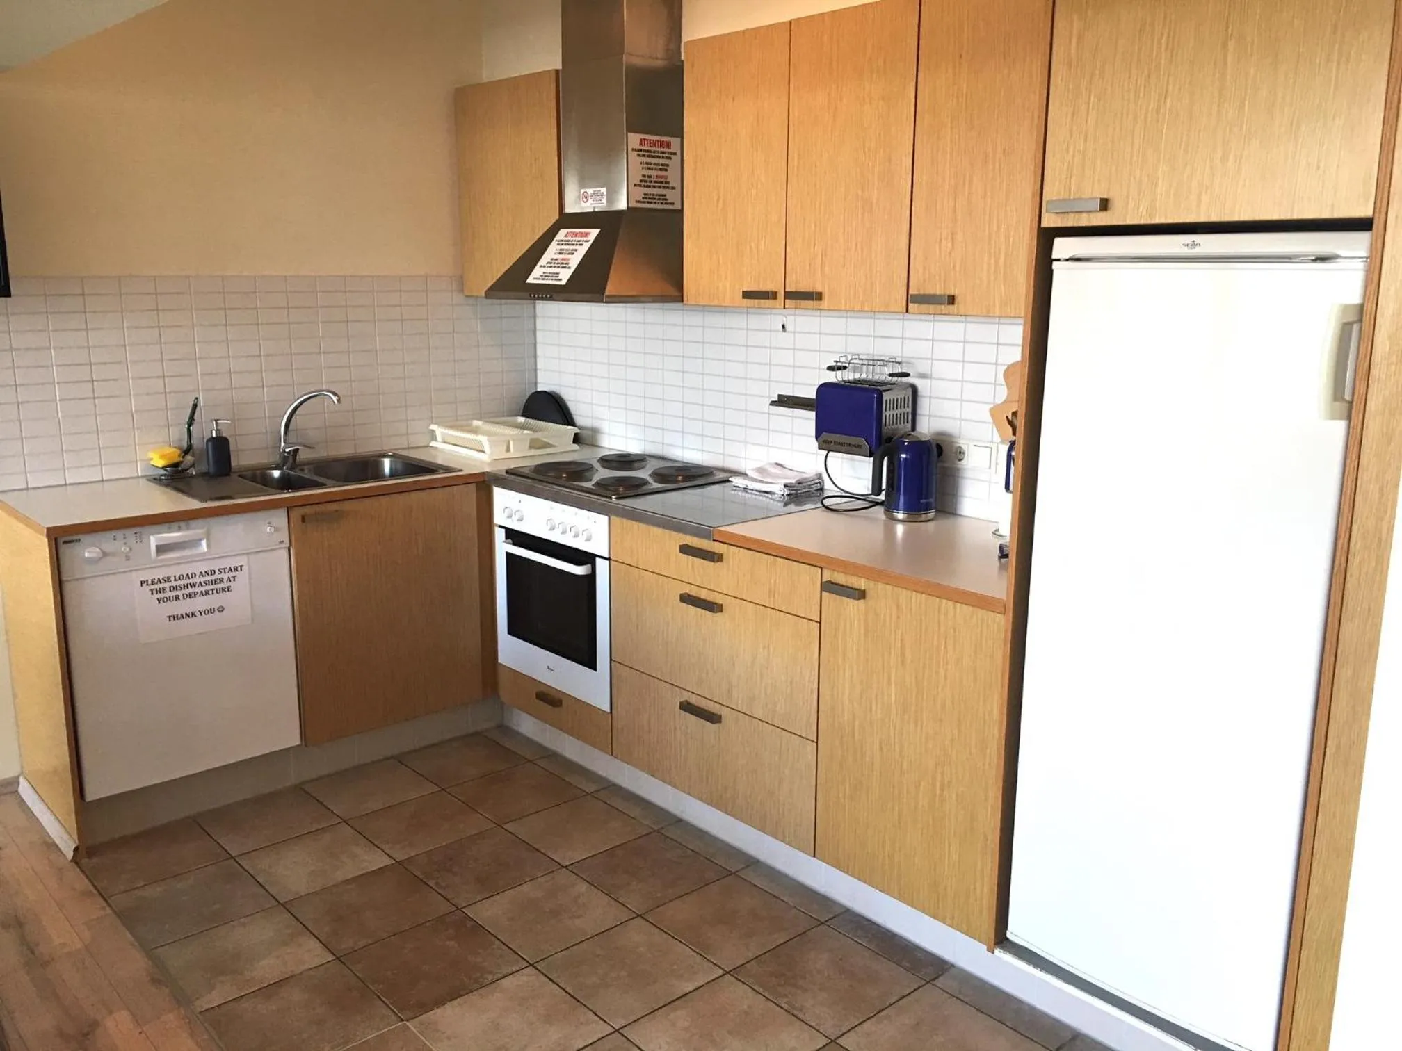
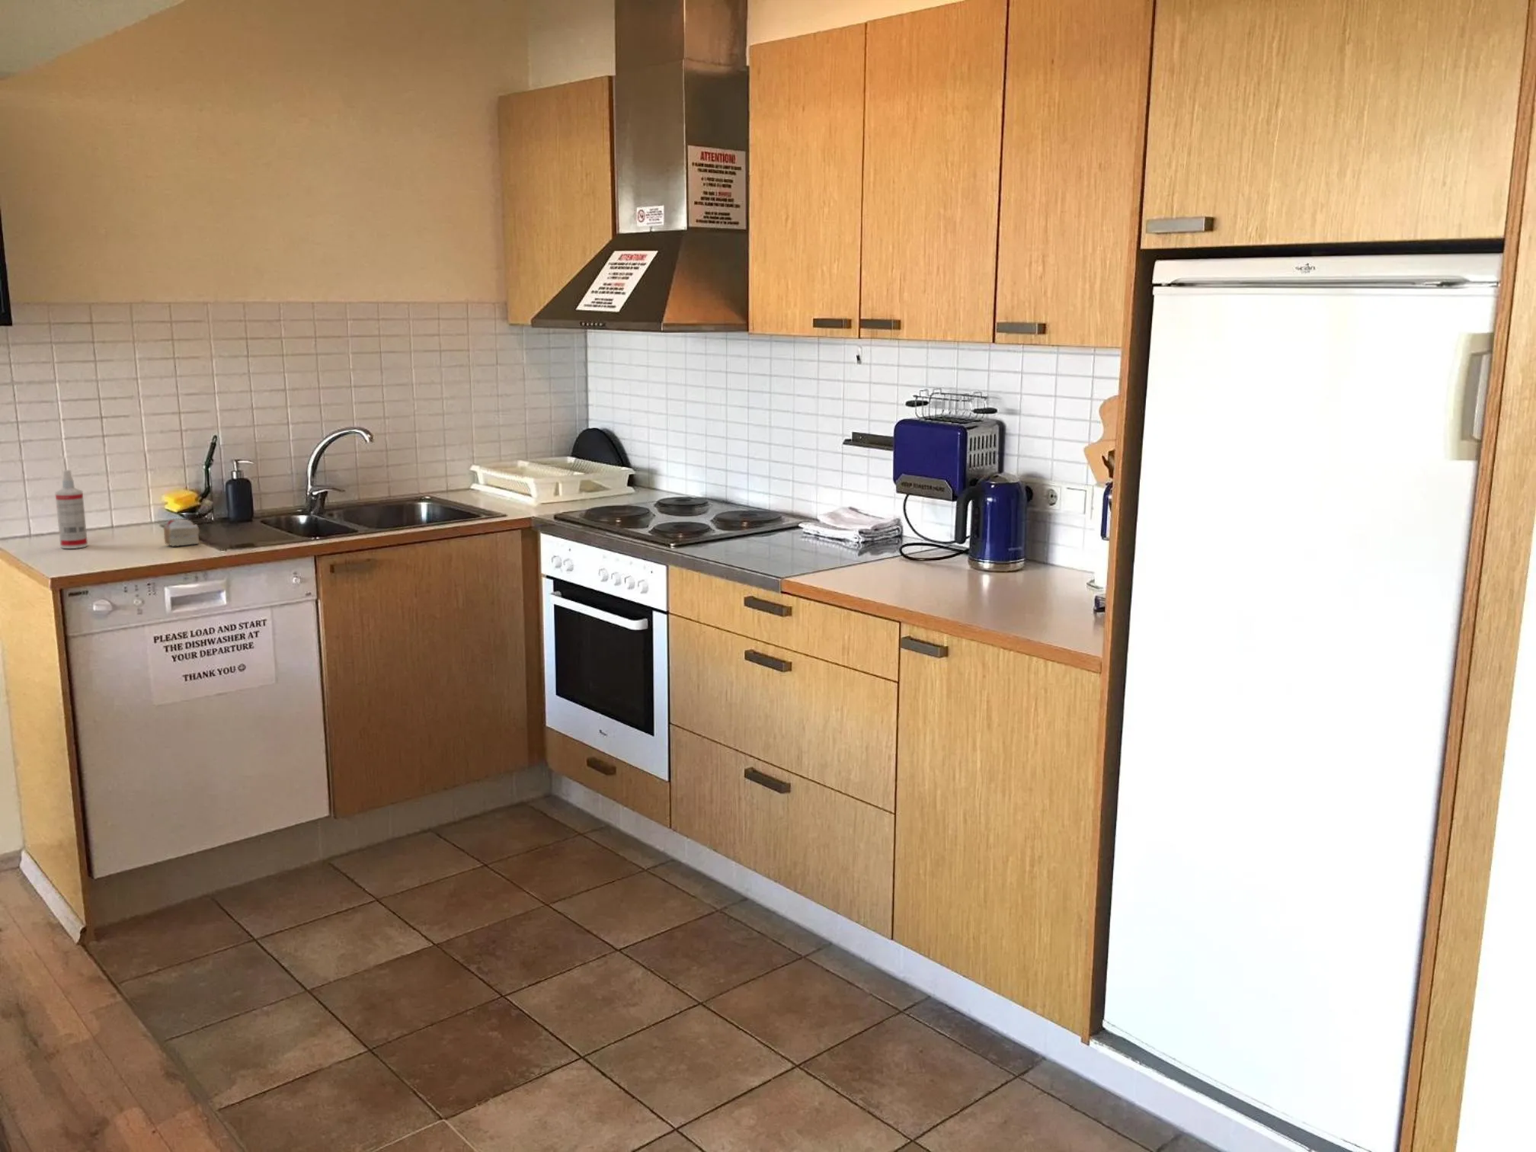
+ spray bottle [54,470,88,549]
+ cake slice [163,518,201,547]
